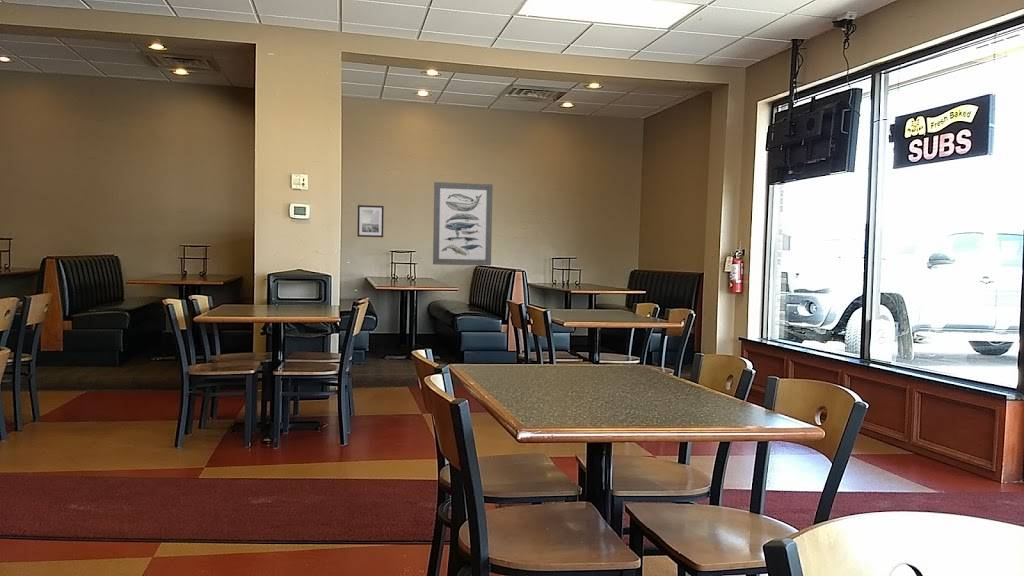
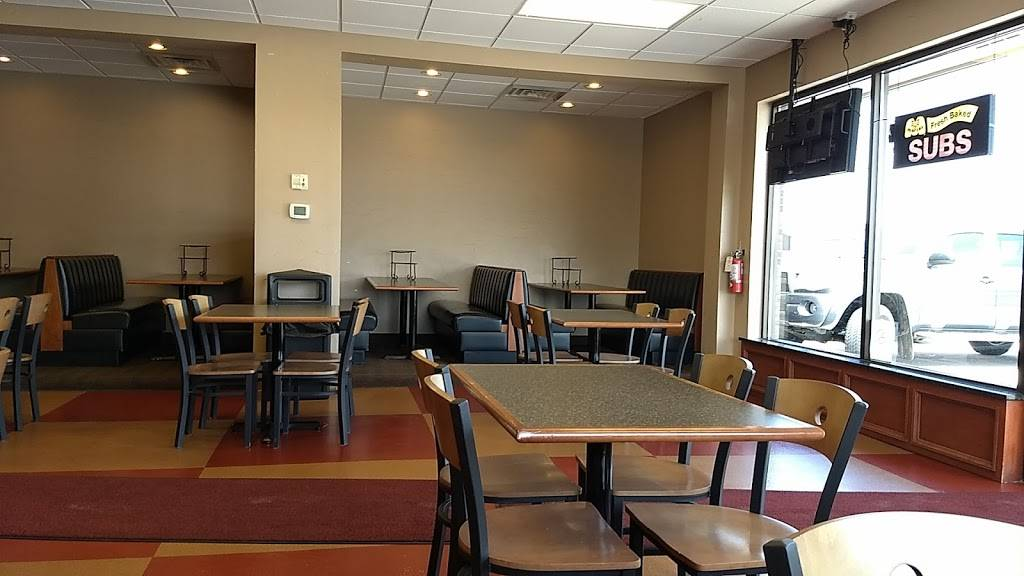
- wall art [432,181,493,267]
- wall art [356,204,385,238]
